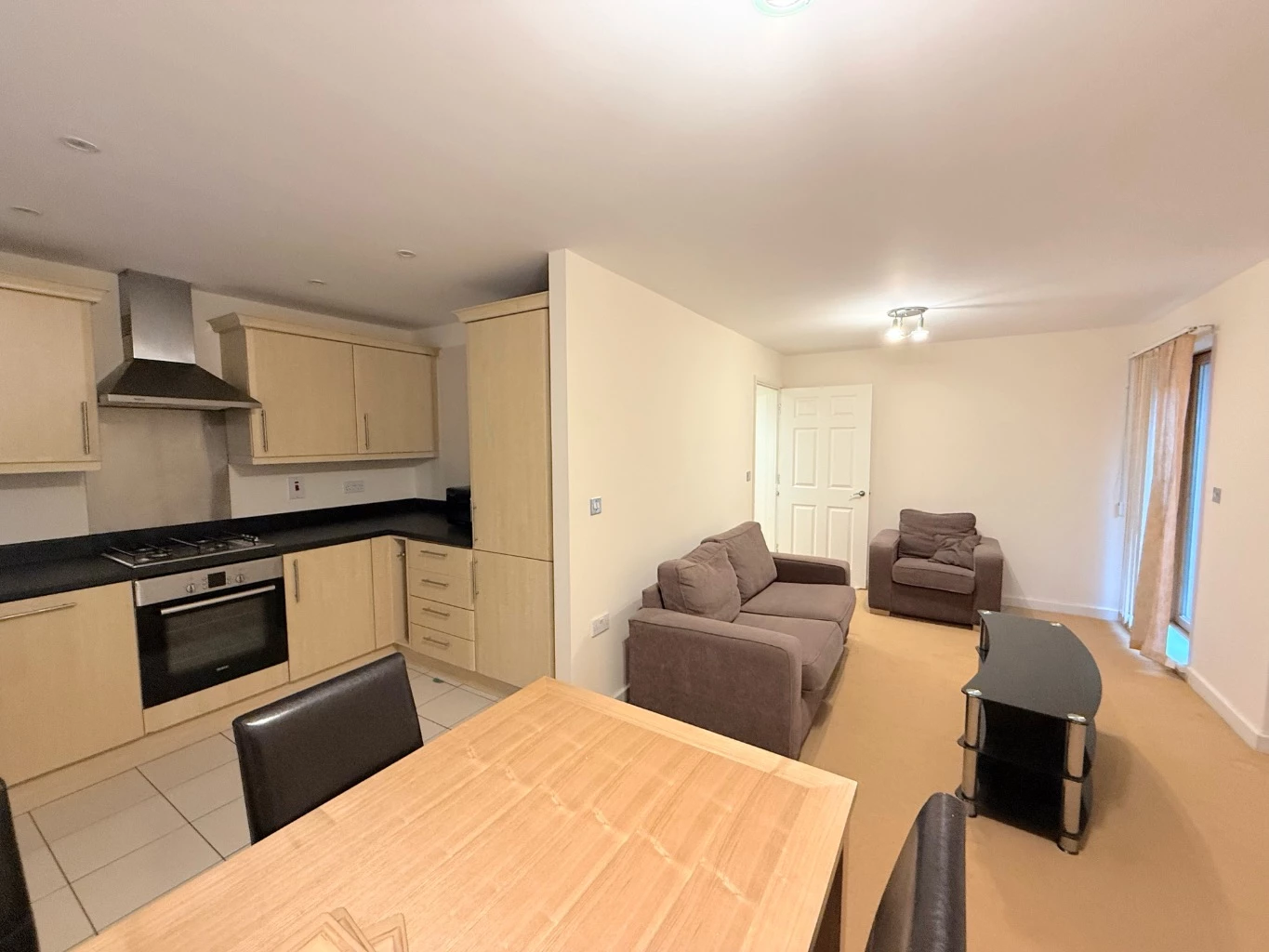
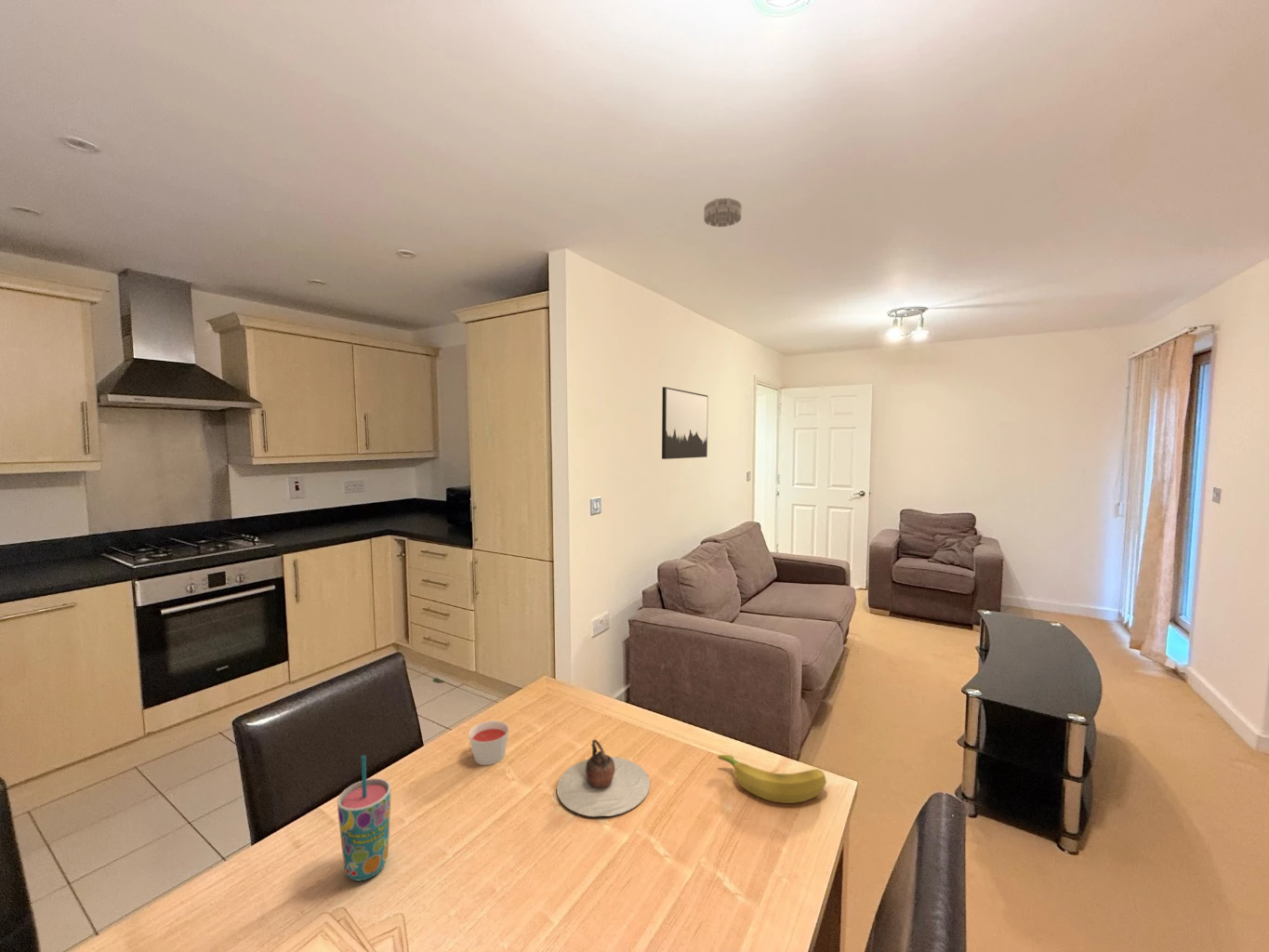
+ candle [468,720,509,766]
+ wall art [661,386,708,460]
+ teapot [556,738,651,817]
+ cup [337,755,392,881]
+ smoke detector [703,197,743,228]
+ banana [717,754,827,804]
